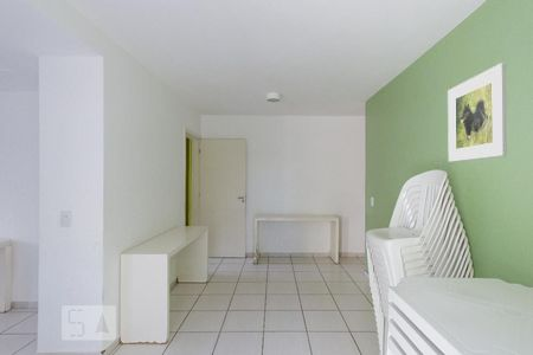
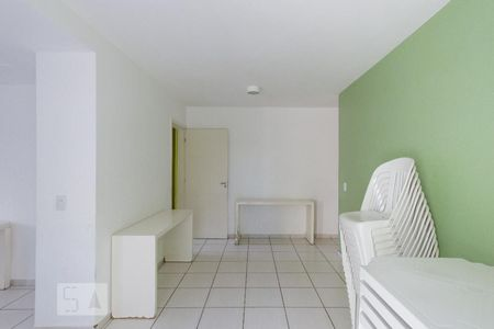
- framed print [447,62,508,163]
